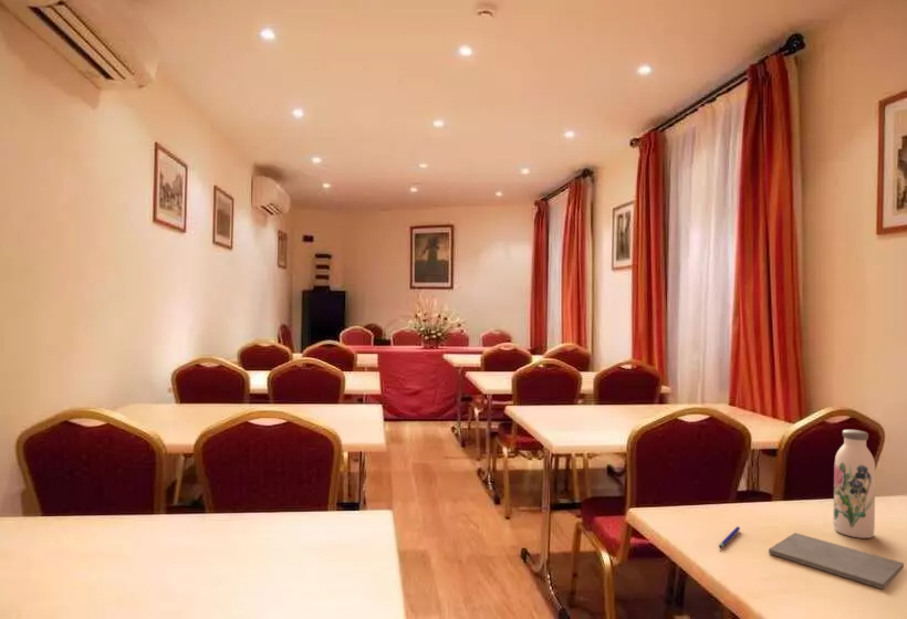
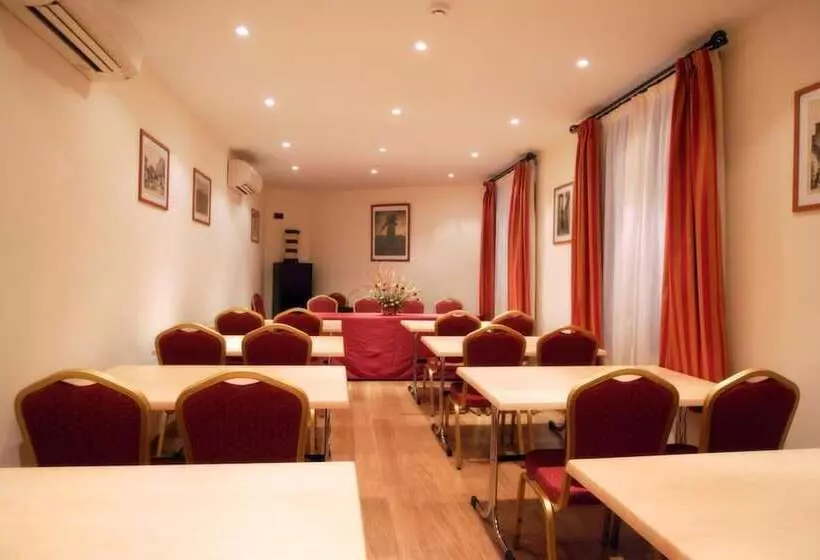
- water bottle [832,429,876,539]
- pen [718,525,741,549]
- notepad [768,532,905,590]
